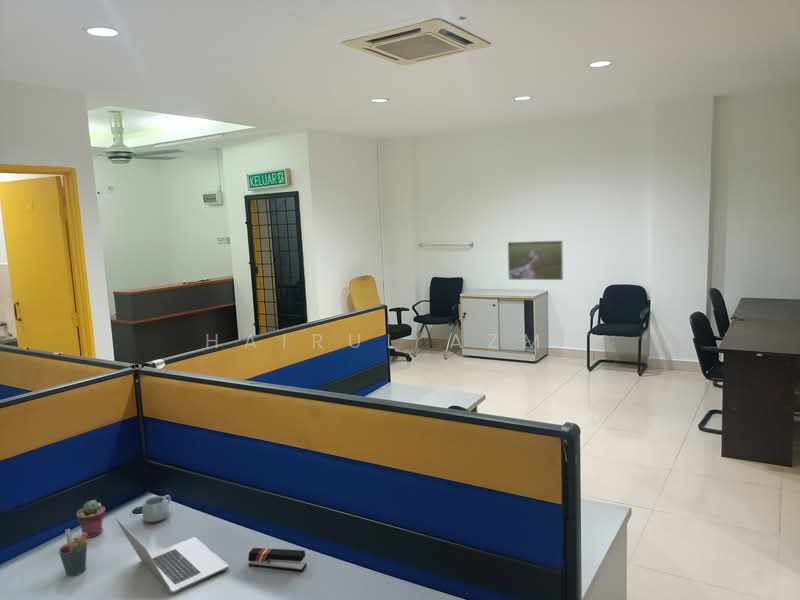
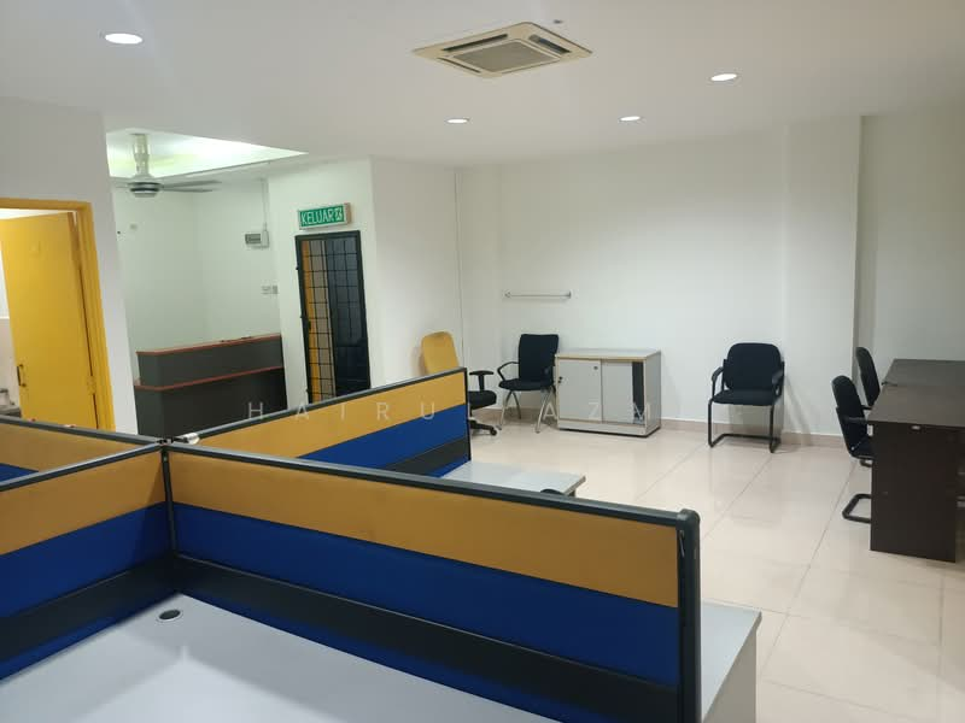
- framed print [507,240,564,281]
- potted succulent [76,499,106,539]
- stapler [247,547,308,572]
- pen holder [58,528,88,577]
- laptop [115,517,230,594]
- mug [141,494,172,523]
